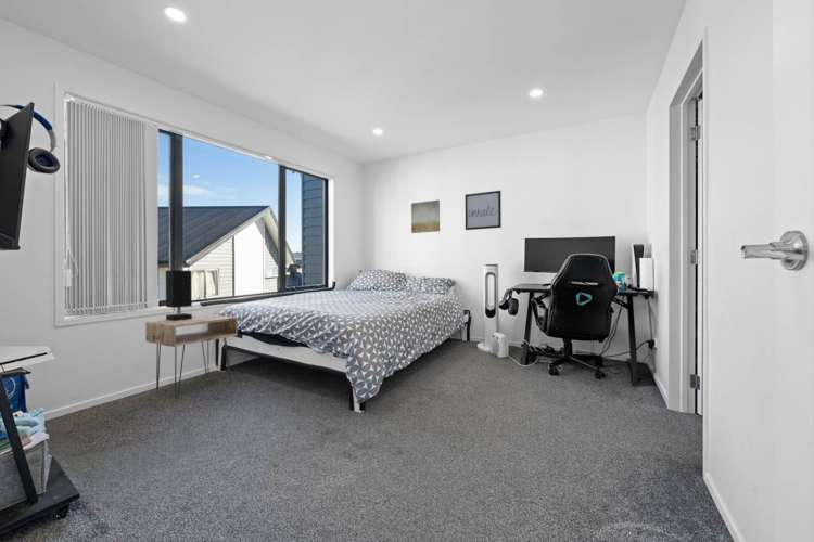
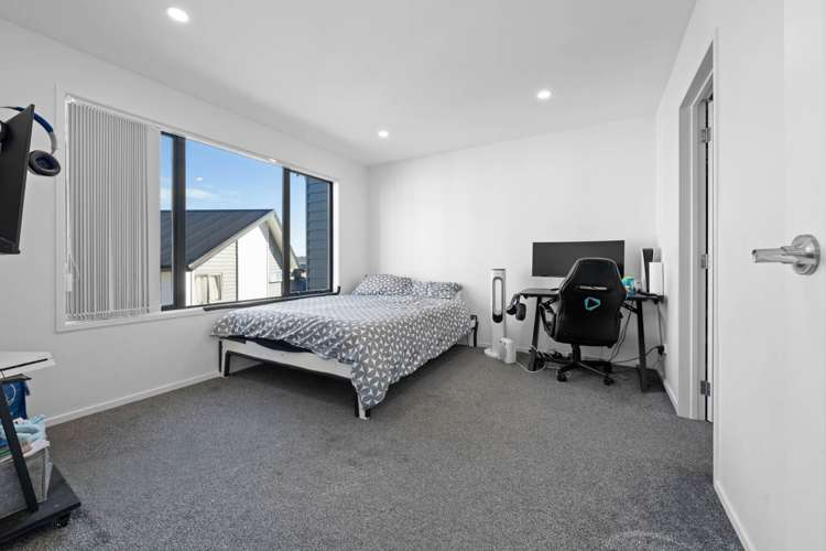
- nightstand [144,313,239,400]
- wall art [465,190,503,231]
- table lamp [165,269,193,321]
- wall art [410,199,441,234]
